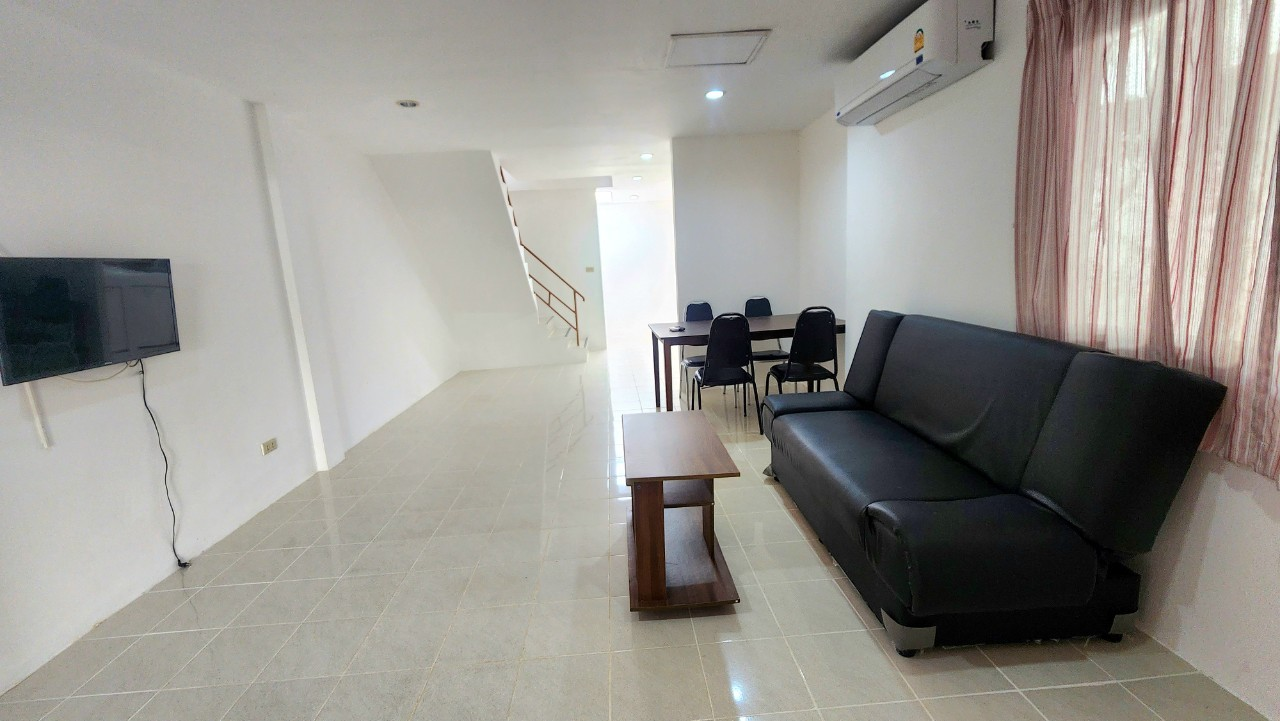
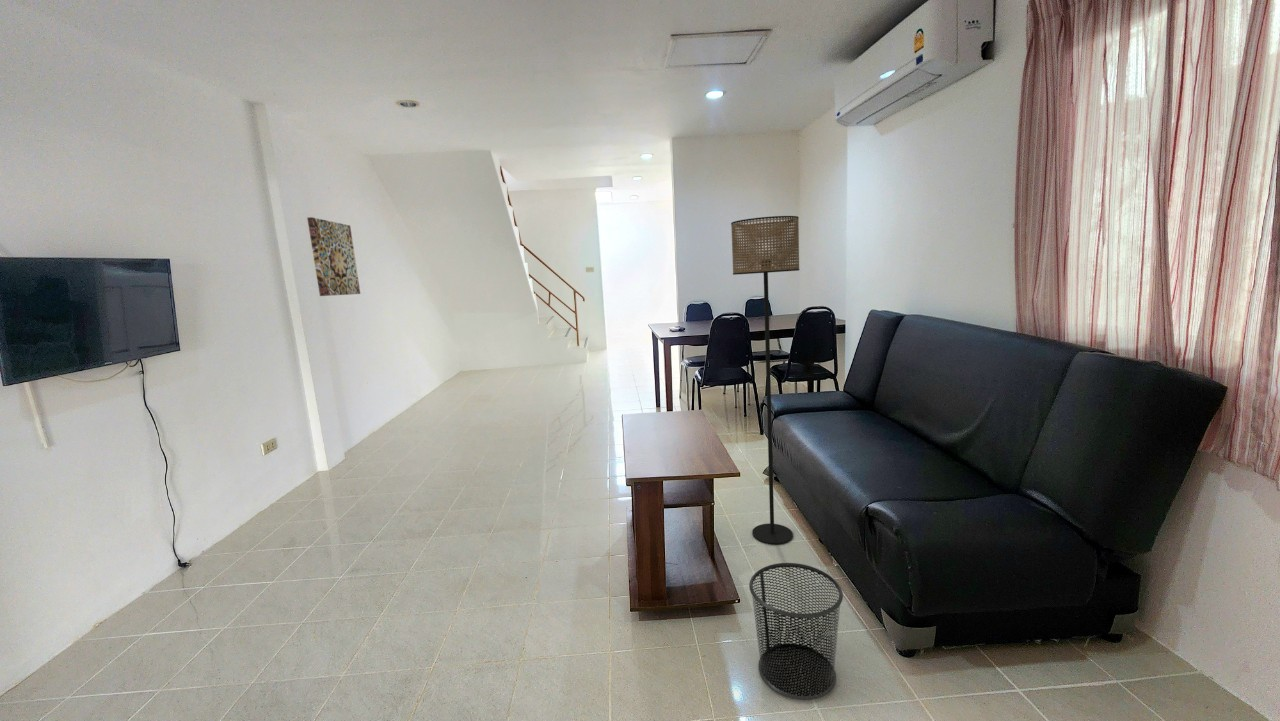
+ wall art [306,216,361,297]
+ floor lamp [730,215,800,545]
+ waste bin [748,562,844,701]
